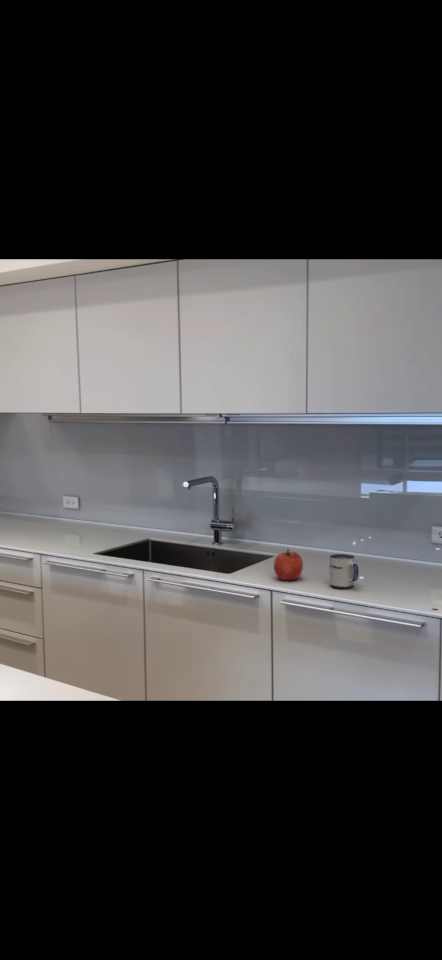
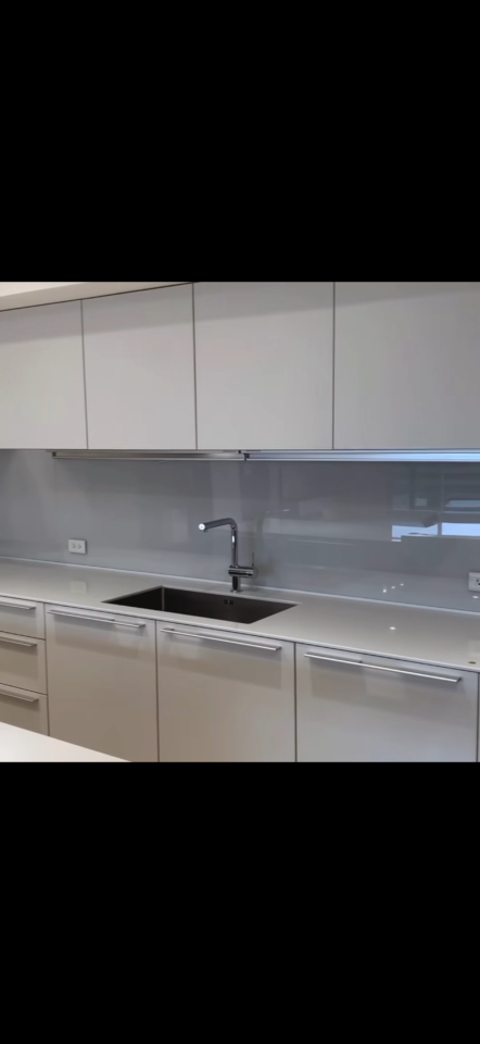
- mug [329,553,360,589]
- apple [273,548,304,581]
